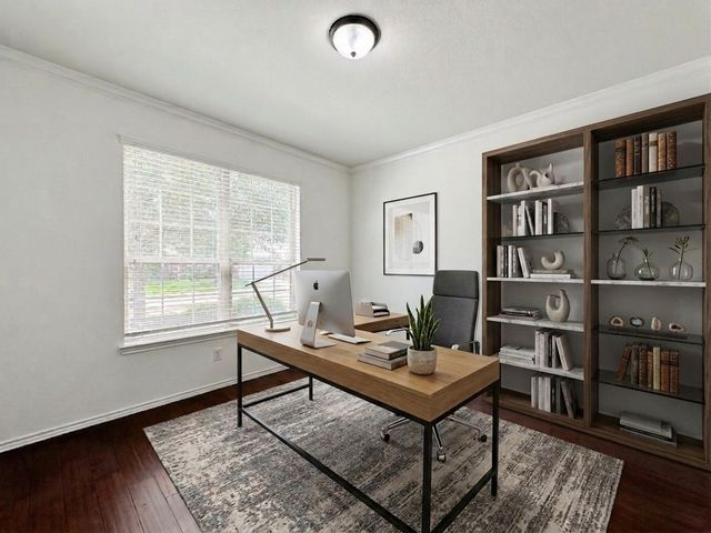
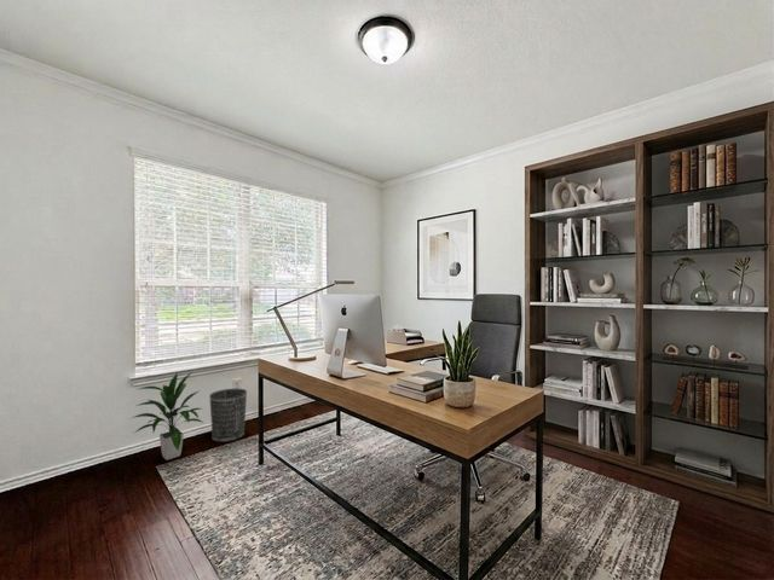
+ wastebasket [208,388,248,443]
+ indoor plant [127,371,204,462]
